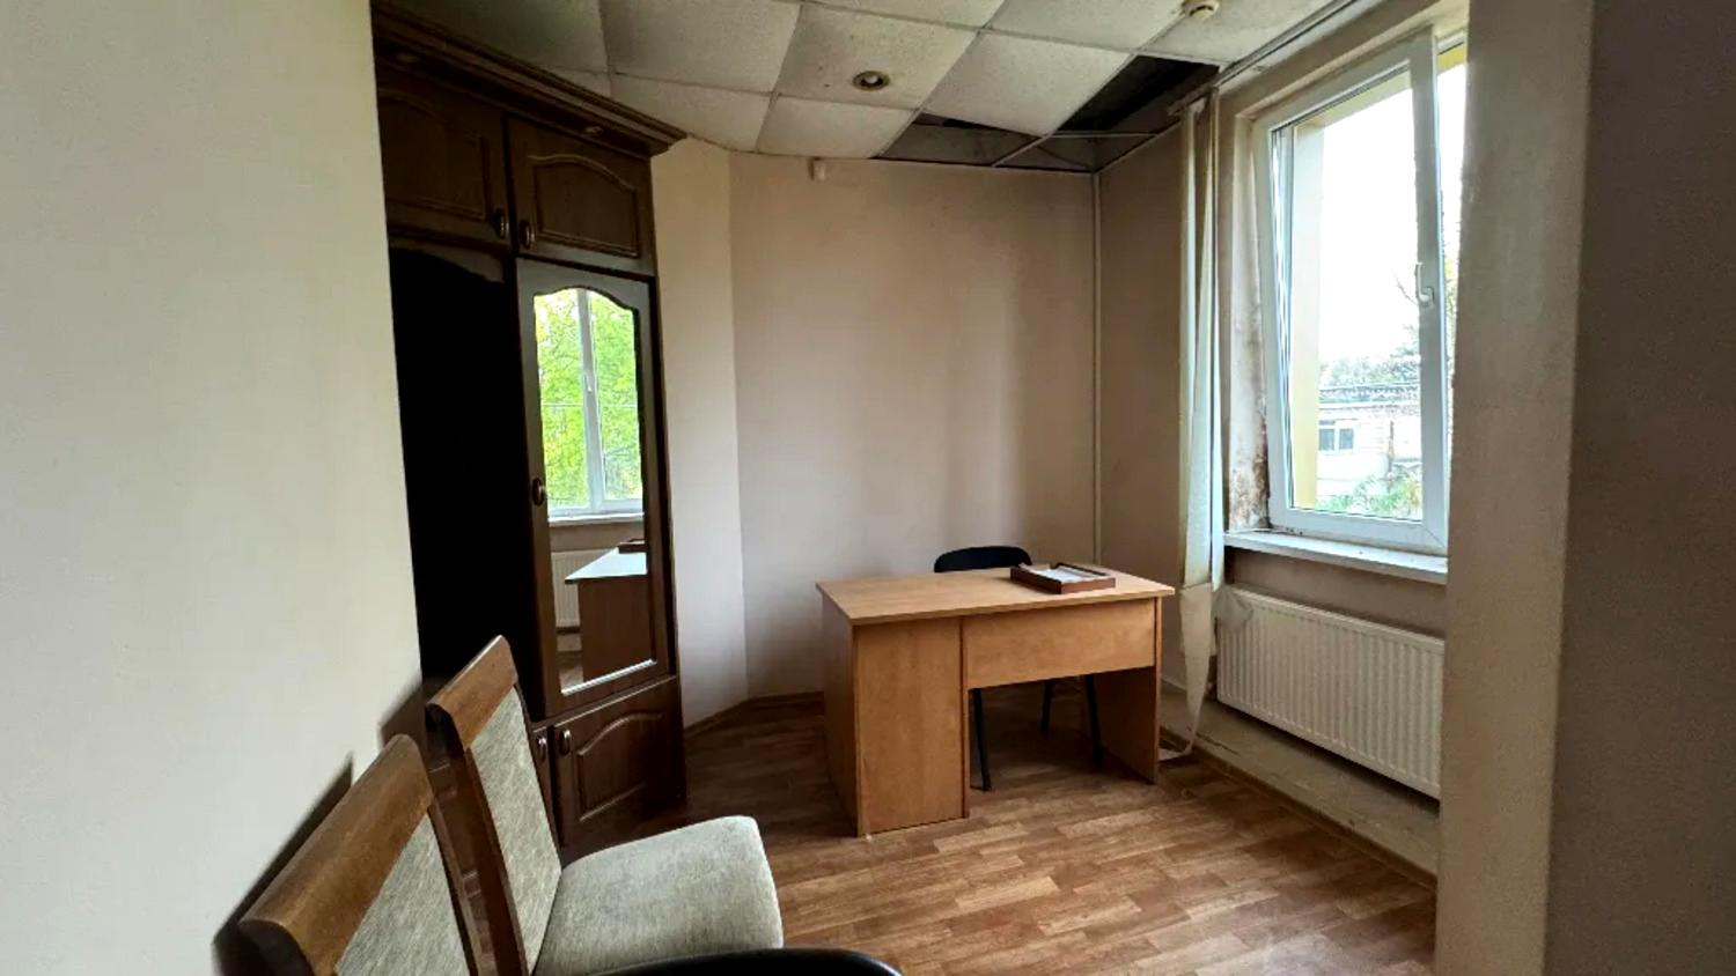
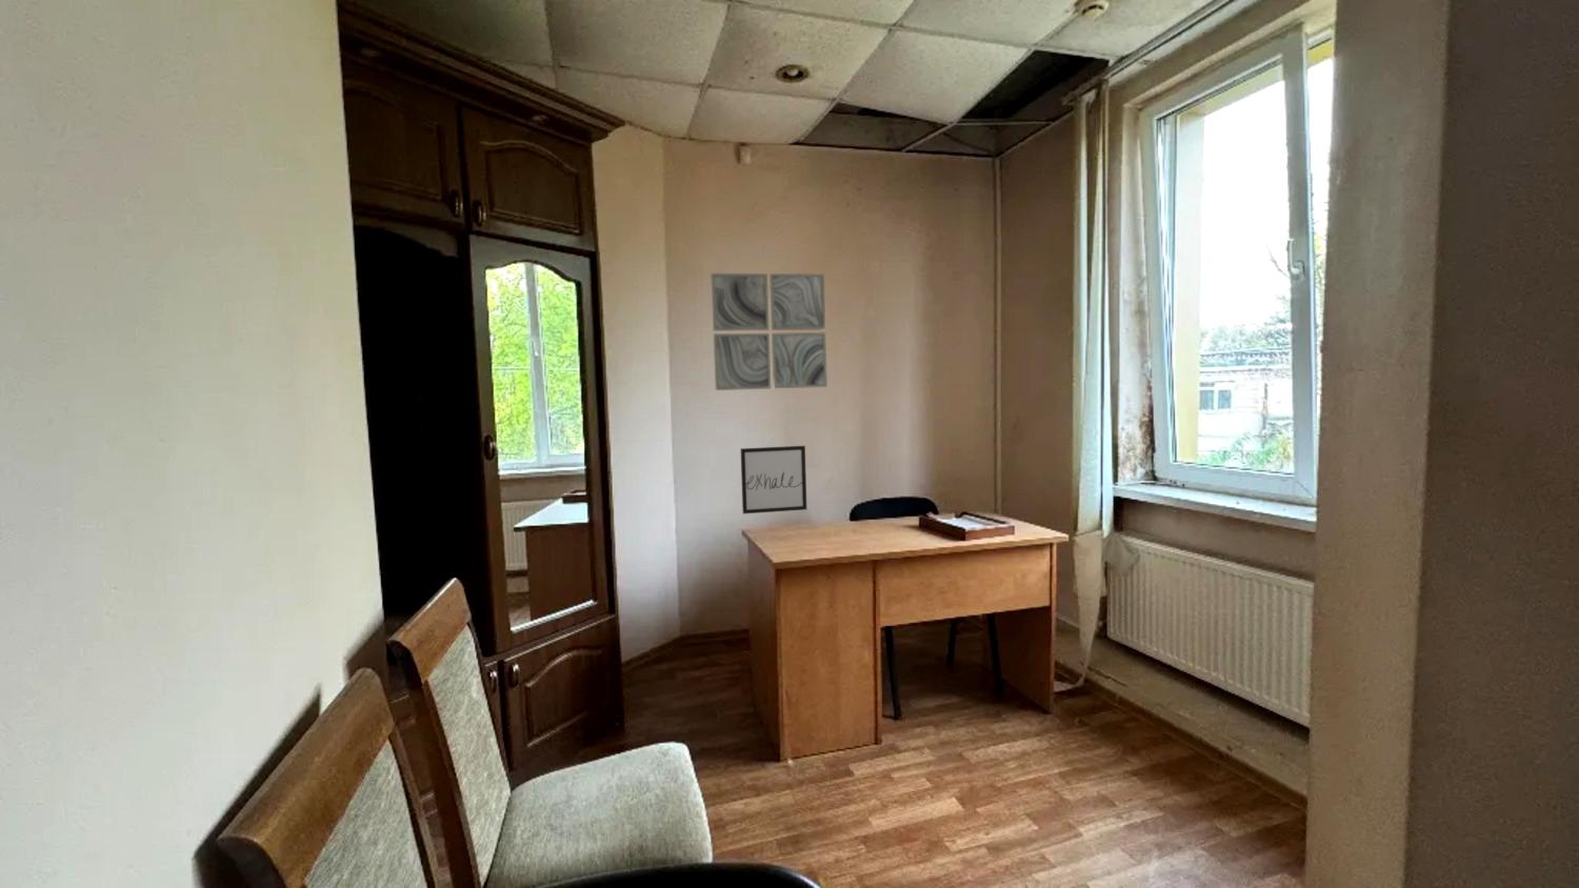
+ wall art [739,445,808,515]
+ wall art [709,272,829,391]
